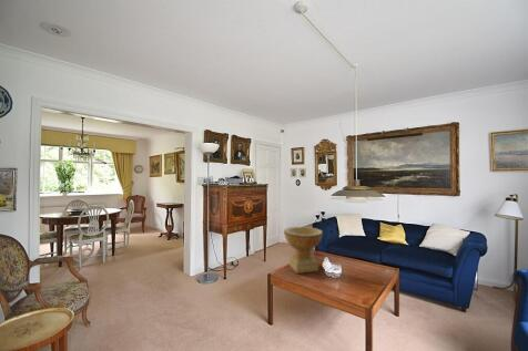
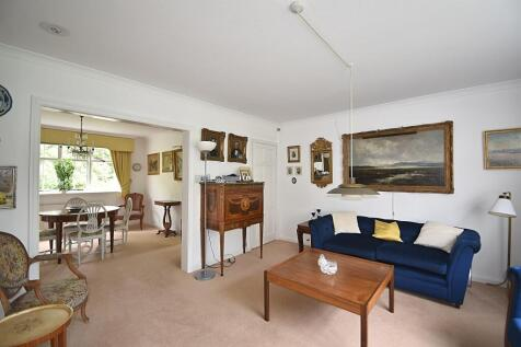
- decorative bowl [283,226,324,275]
